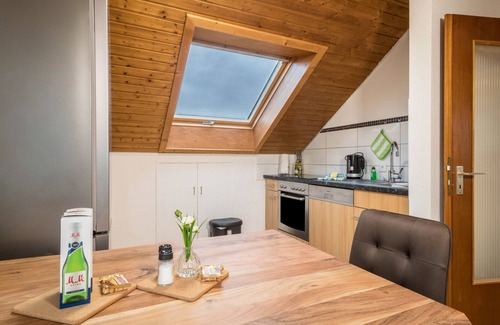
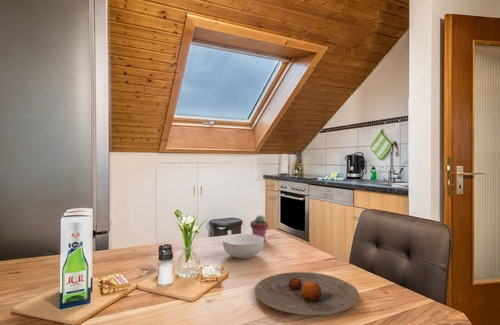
+ plate [254,271,360,317]
+ potted succulent [249,214,269,241]
+ cereal bowl [222,233,265,260]
